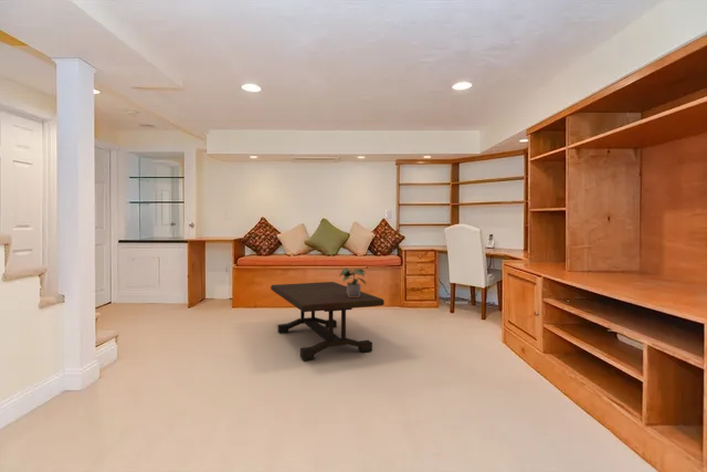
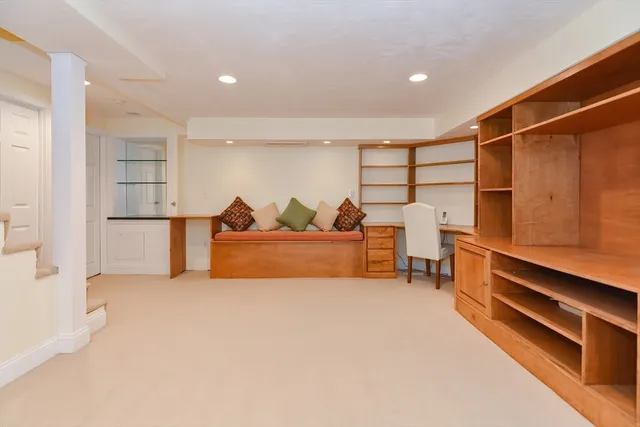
- coffee table [270,281,386,361]
- potted plant [338,268,367,297]
